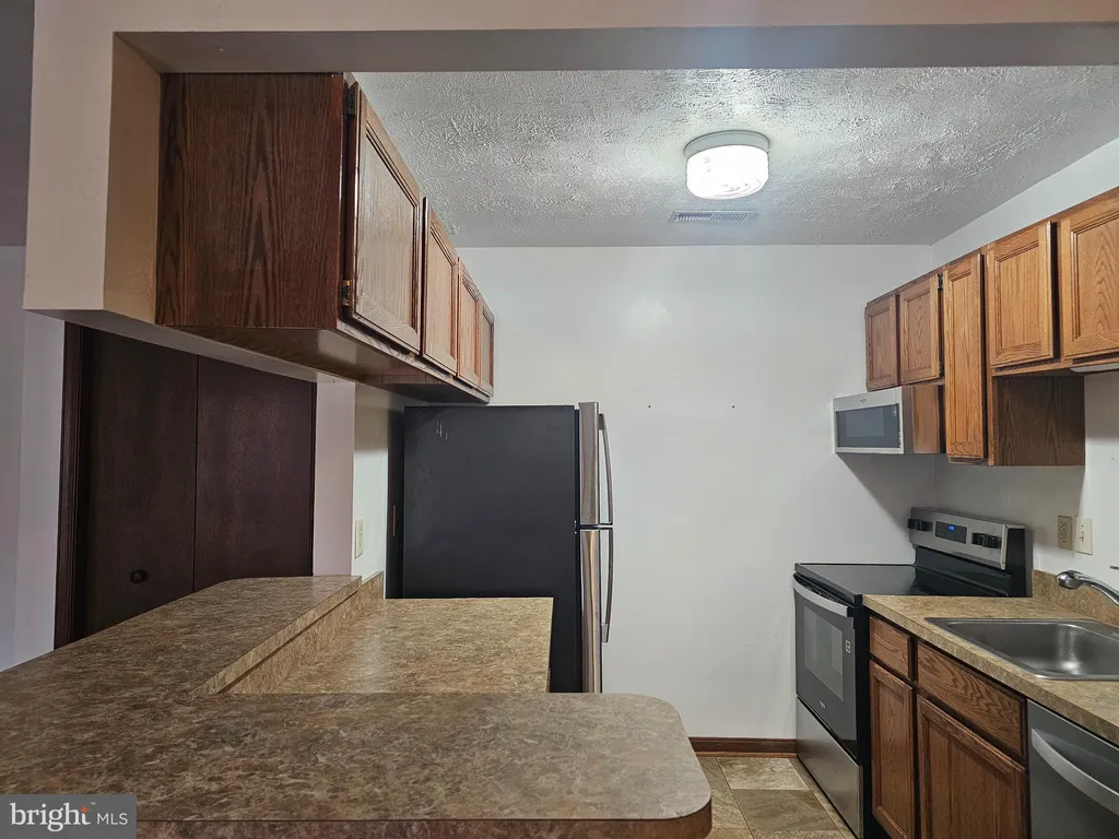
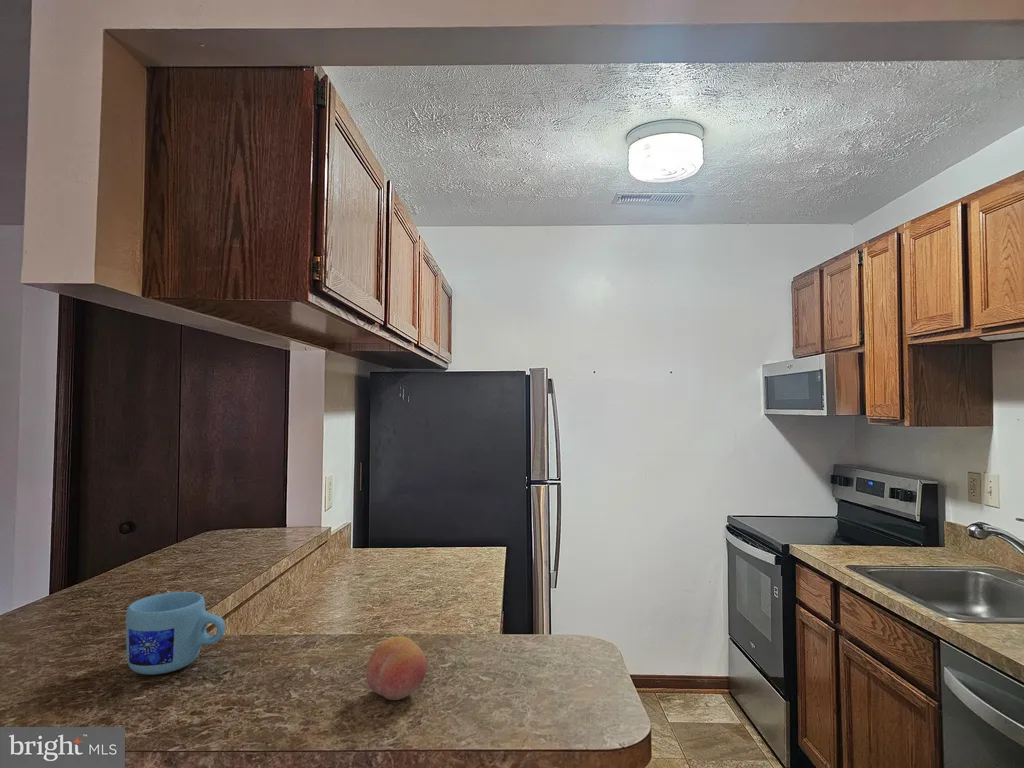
+ mug [125,591,226,676]
+ fruit [365,636,428,701]
